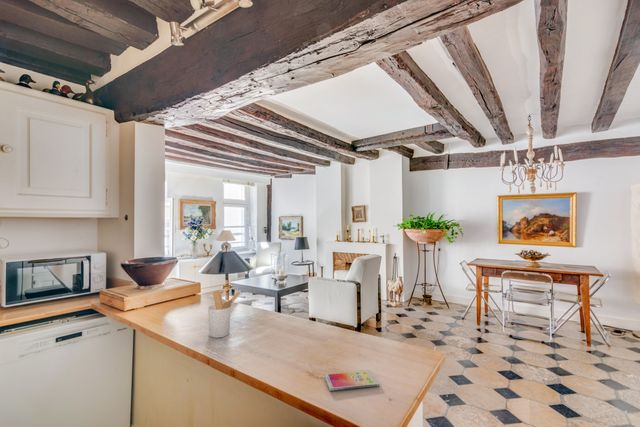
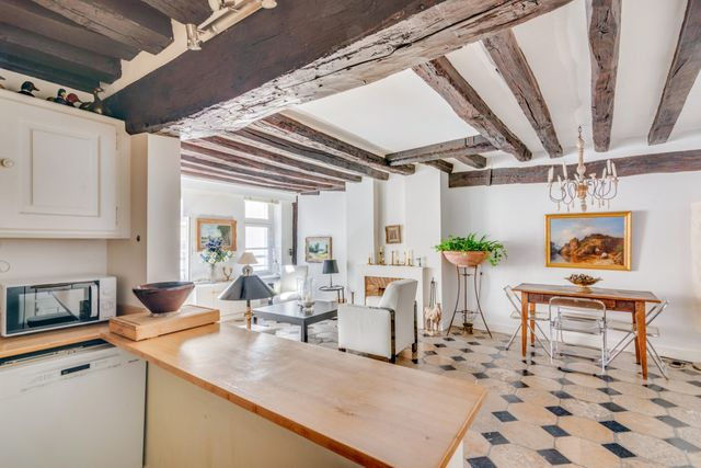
- smartphone [324,369,381,392]
- utensil holder [207,289,242,339]
